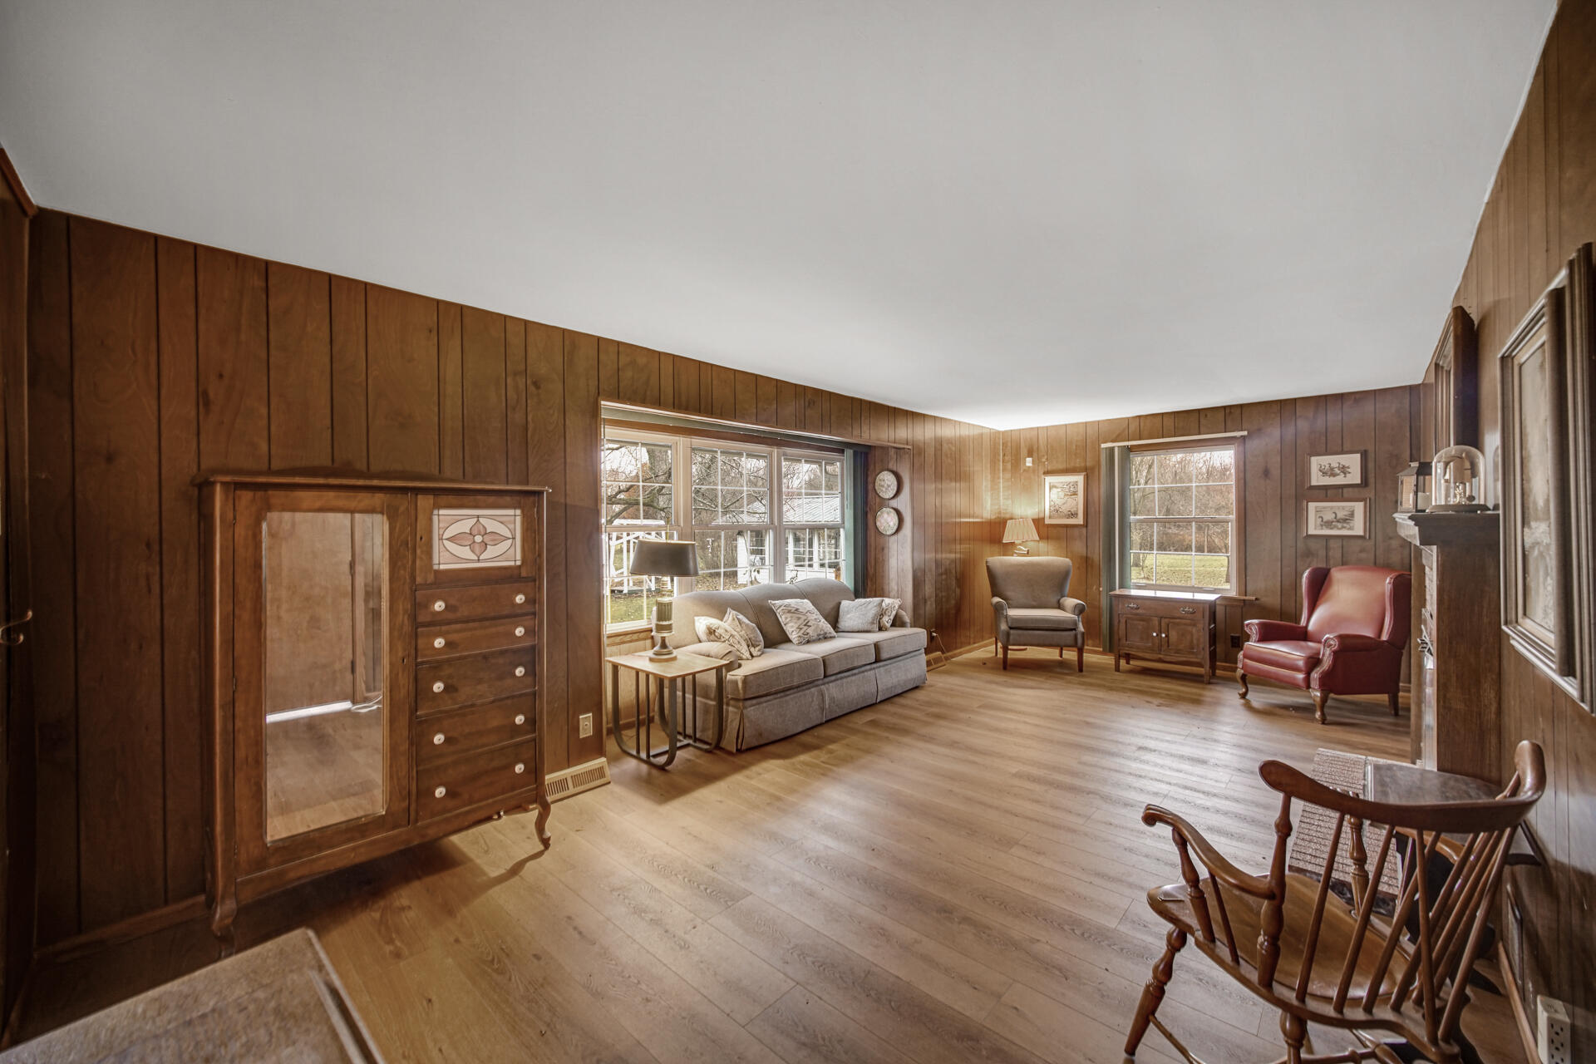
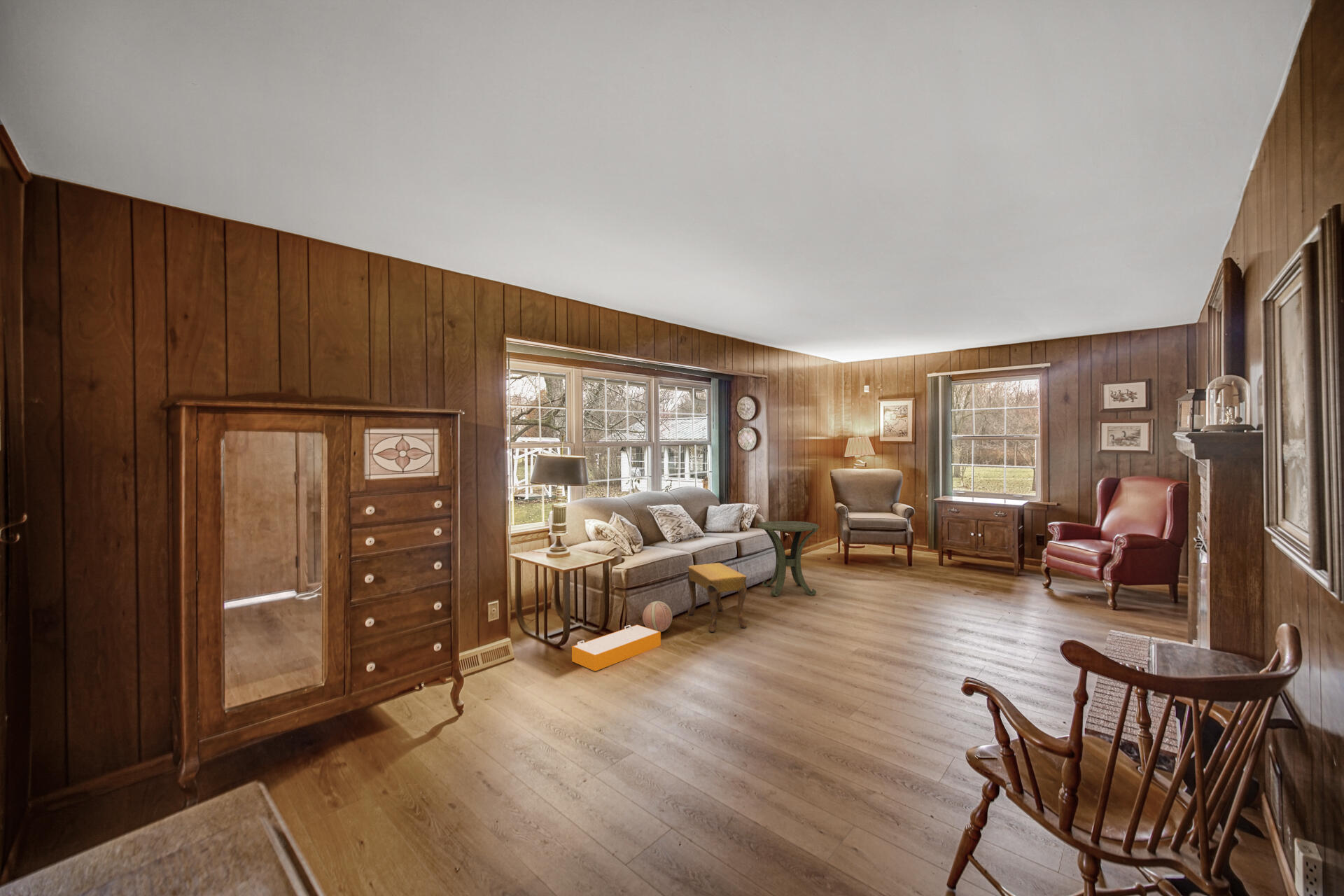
+ side table [757,520,820,596]
+ footstool [687,562,748,633]
+ ball [642,601,673,633]
+ storage bin [571,624,661,672]
